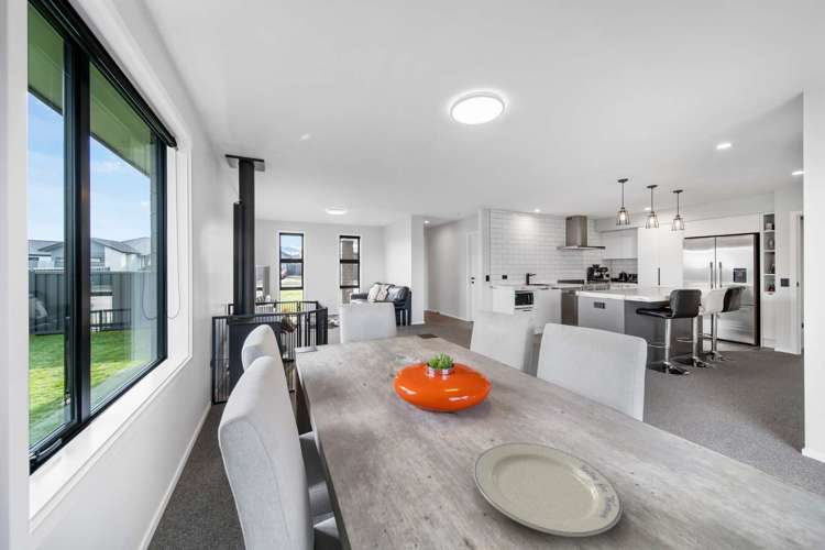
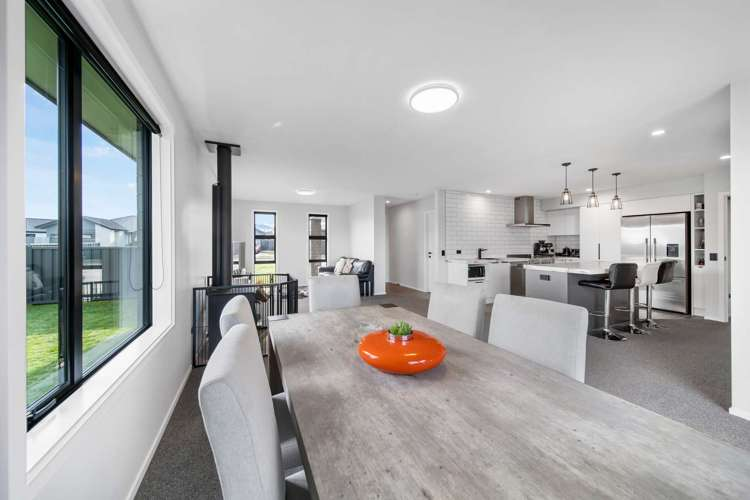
- chinaware [472,442,624,538]
